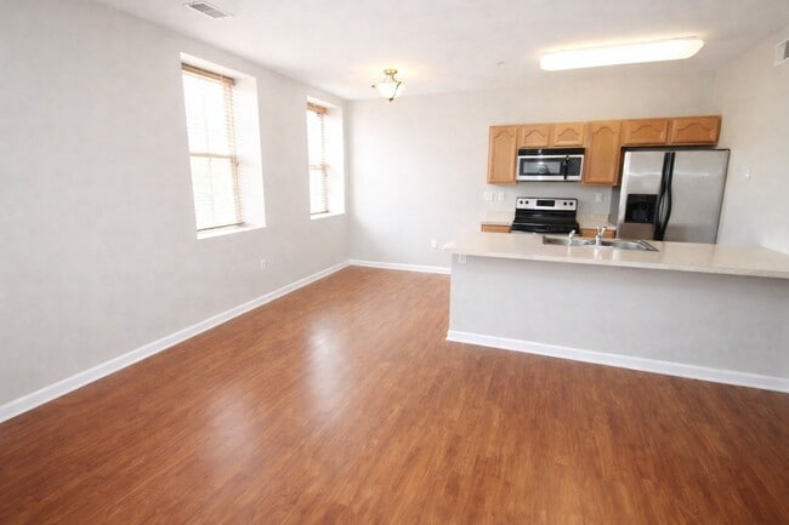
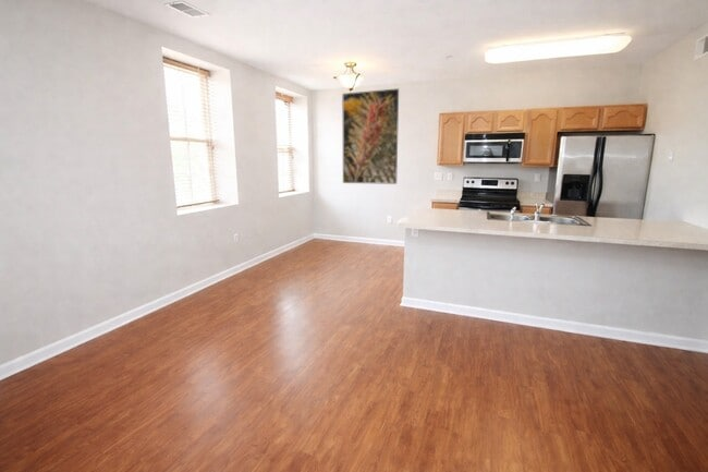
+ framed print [341,87,400,185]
